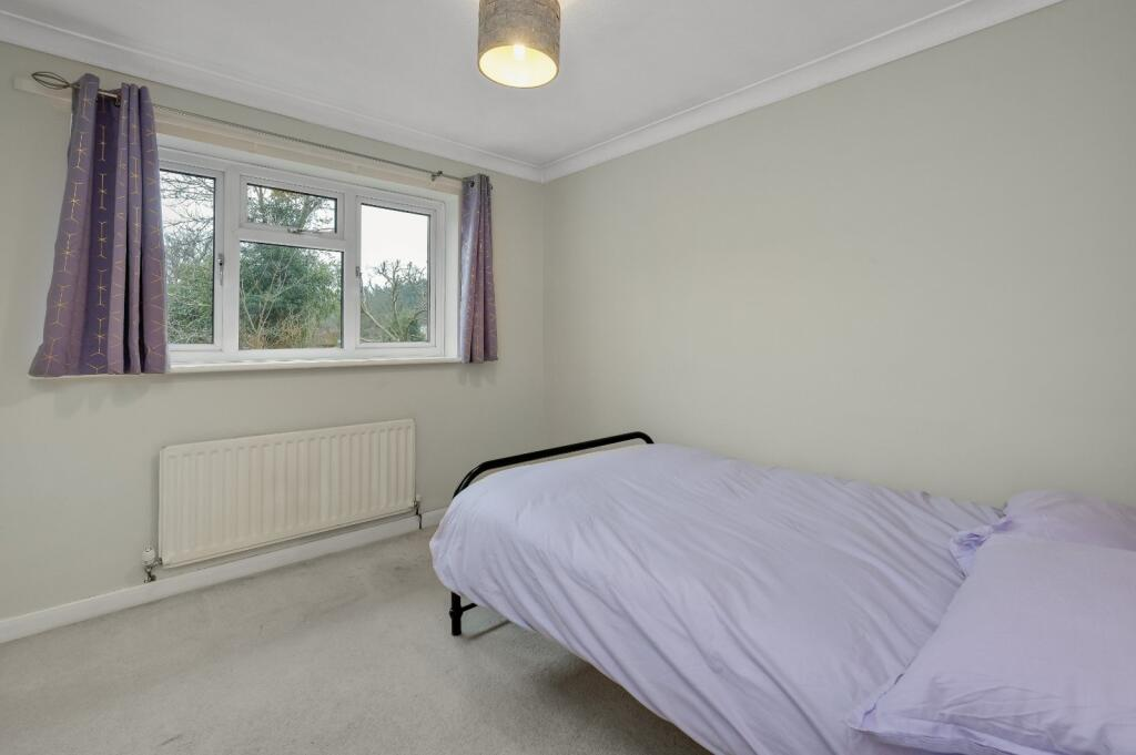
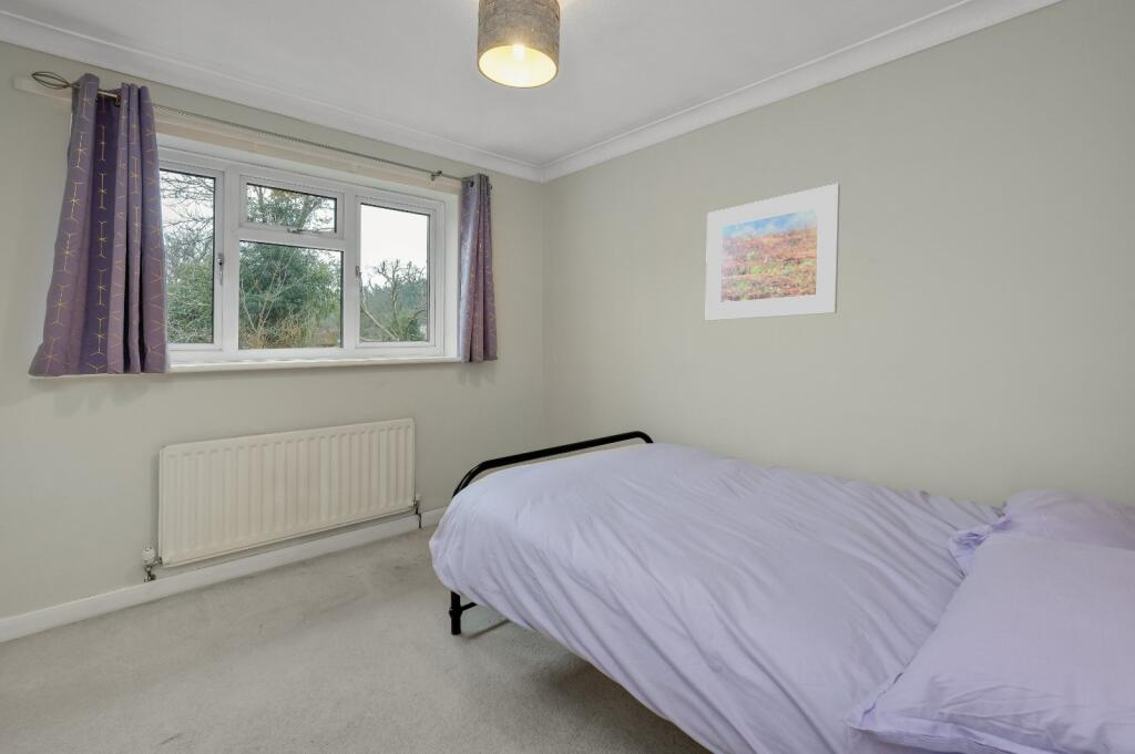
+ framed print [705,183,841,321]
